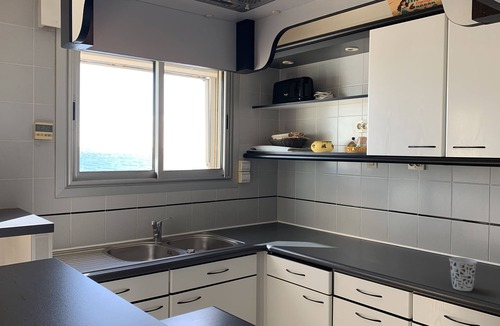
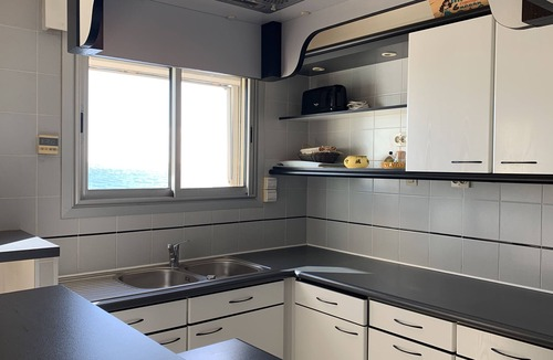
- cup [448,256,478,292]
